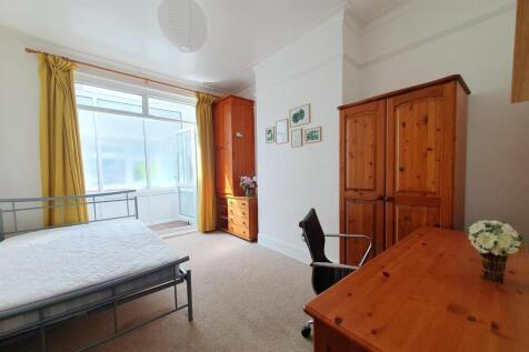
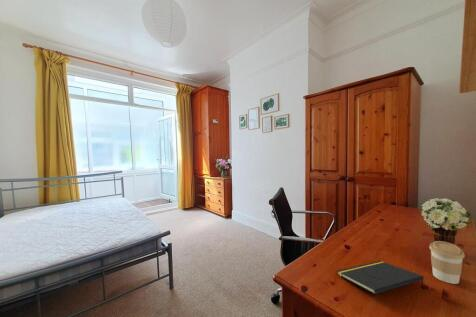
+ coffee cup [428,240,466,285]
+ notepad [337,260,425,295]
